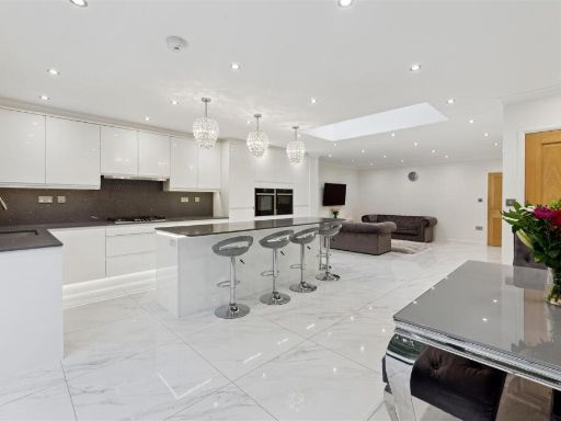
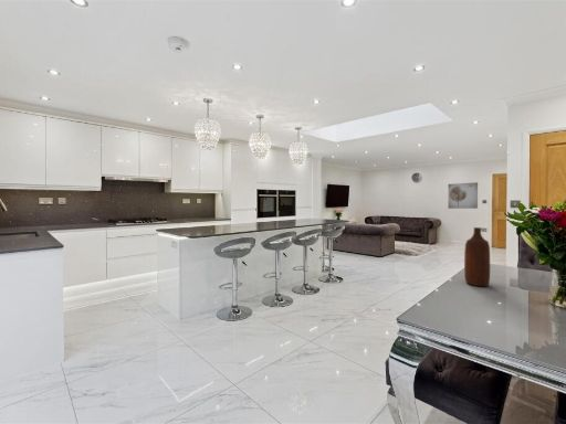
+ bottle [463,226,491,287]
+ wall art [447,181,479,210]
